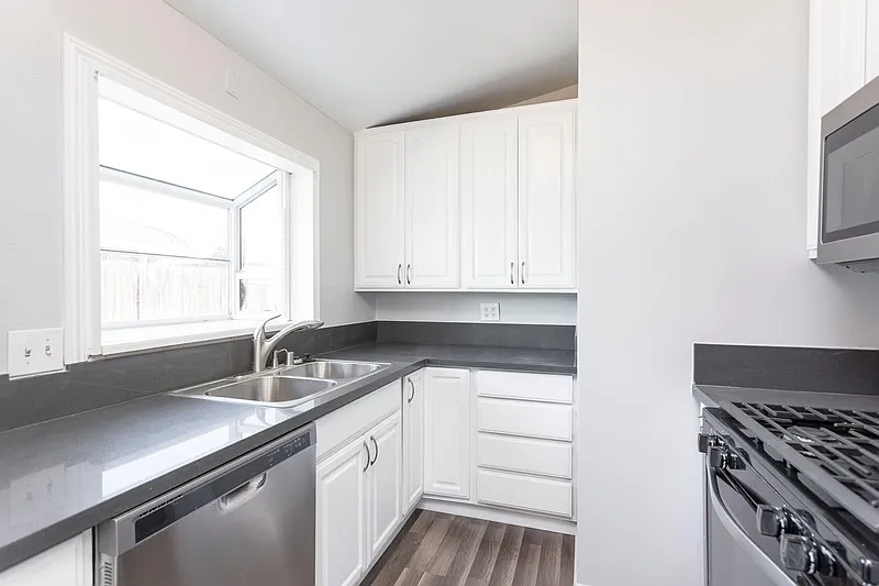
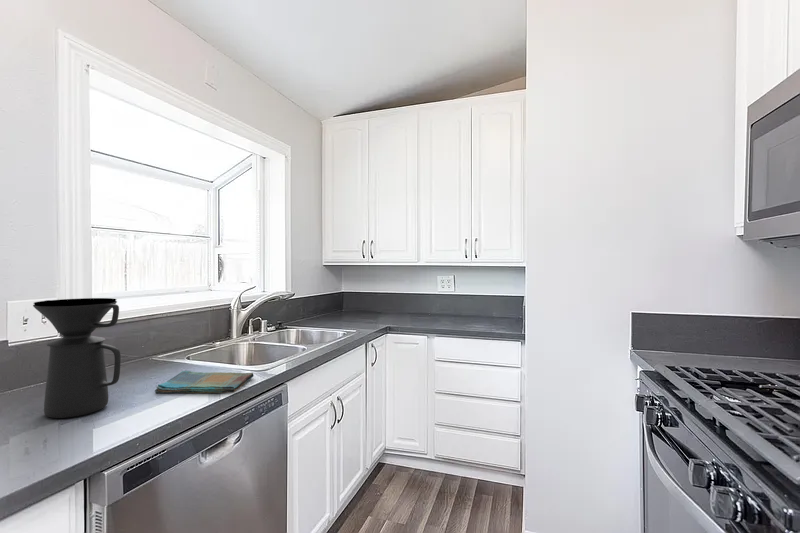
+ coffee maker [32,297,122,419]
+ dish towel [154,370,255,394]
